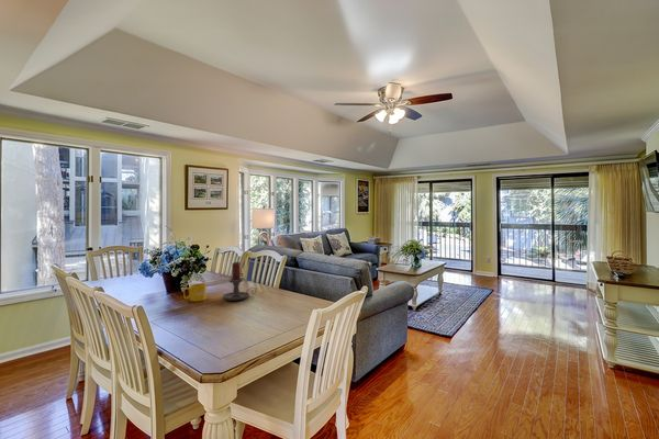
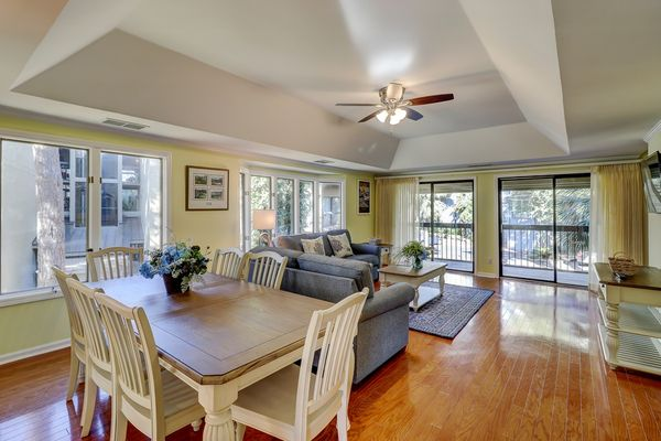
- mug [182,282,208,303]
- candle holder [222,261,257,302]
